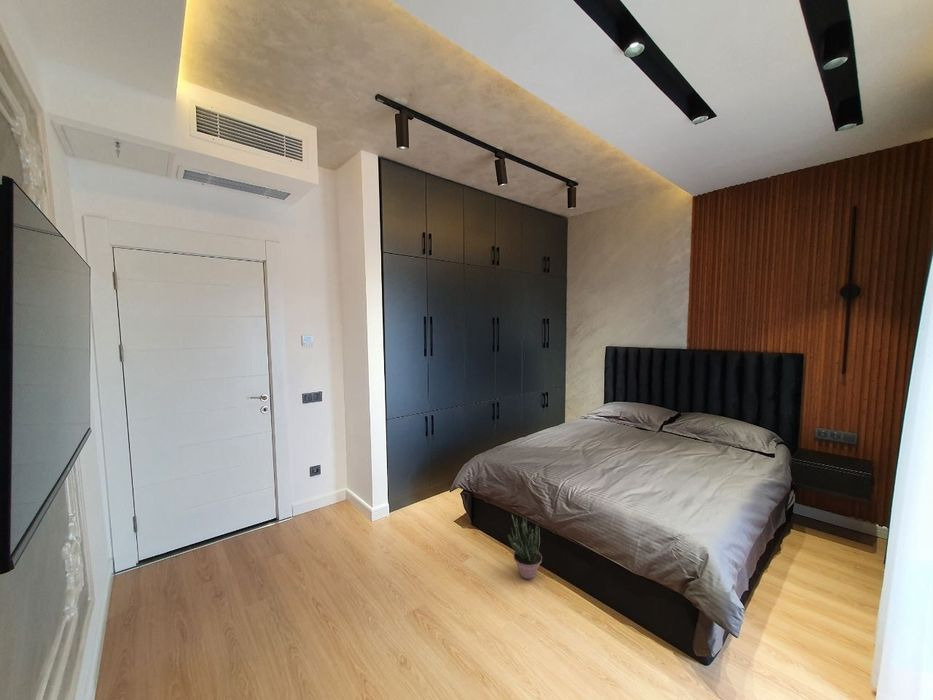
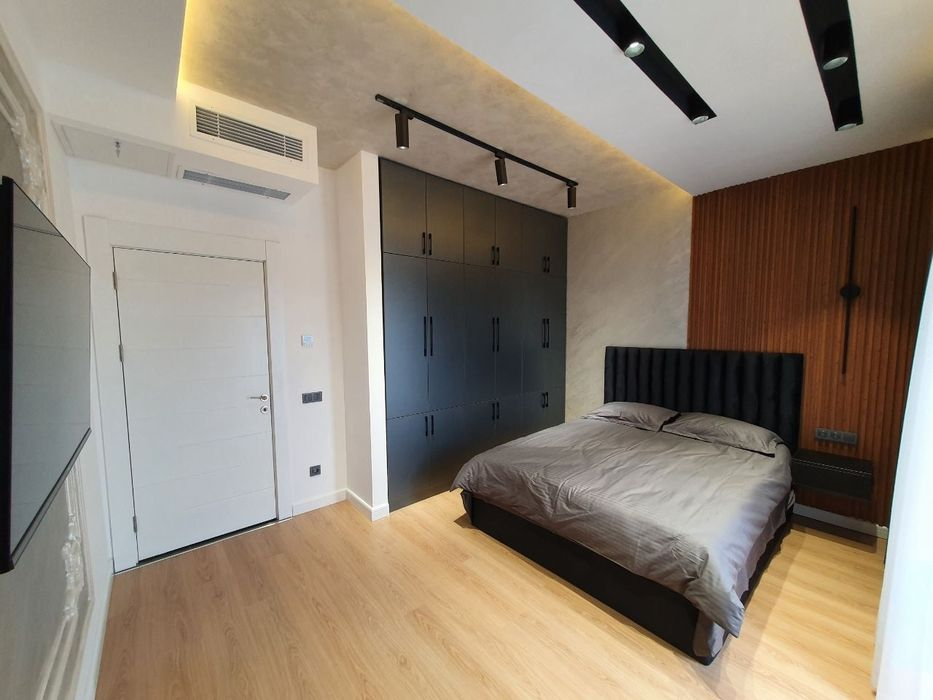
- potted plant [507,514,543,580]
